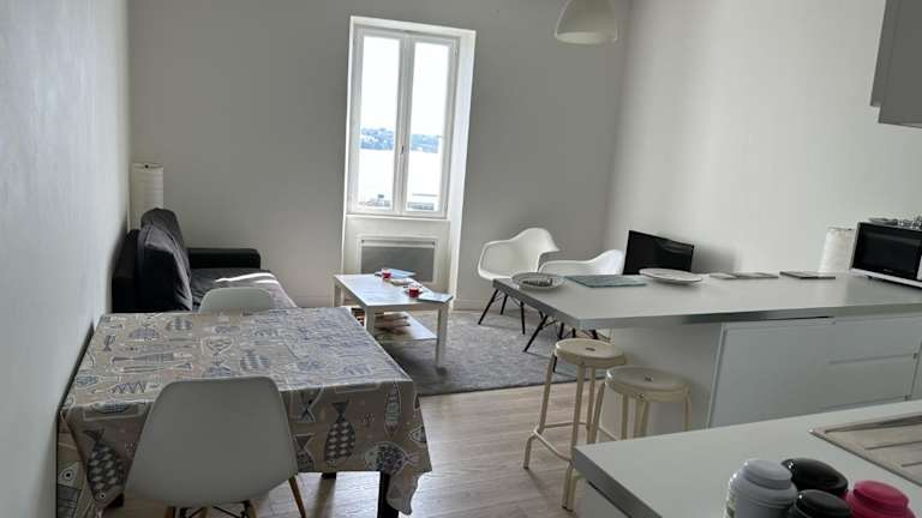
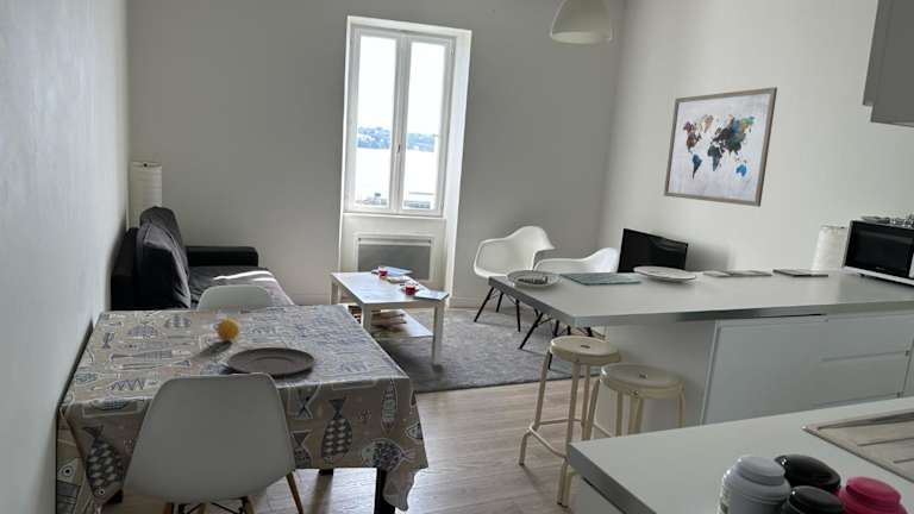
+ fruit [215,318,240,343]
+ plate [226,346,317,377]
+ wall art [663,86,778,208]
